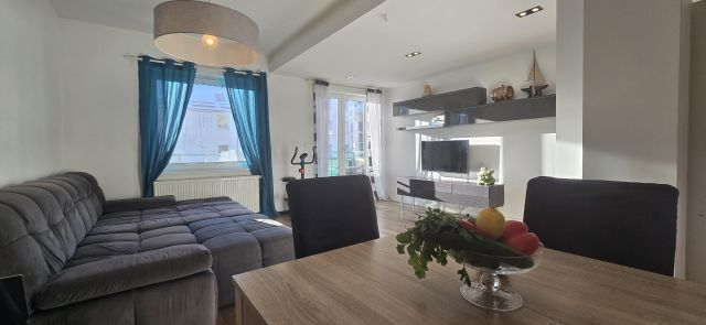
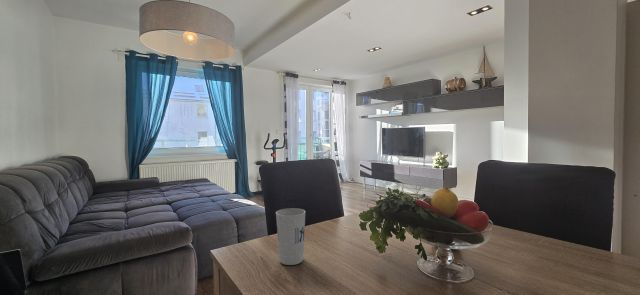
+ cup [275,207,306,266]
